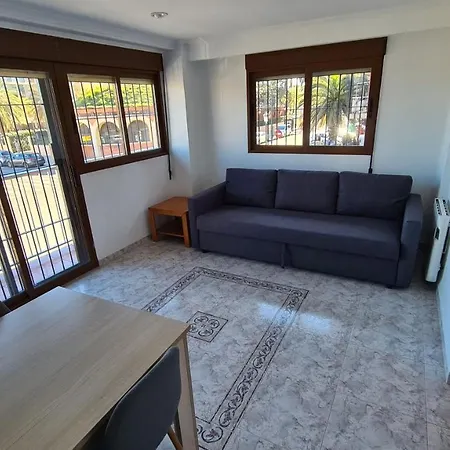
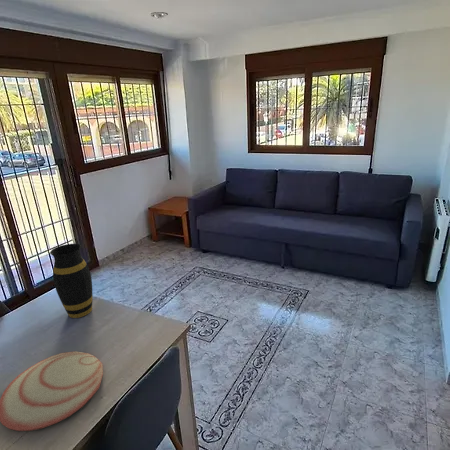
+ vase [49,243,93,319]
+ plate [0,350,104,432]
